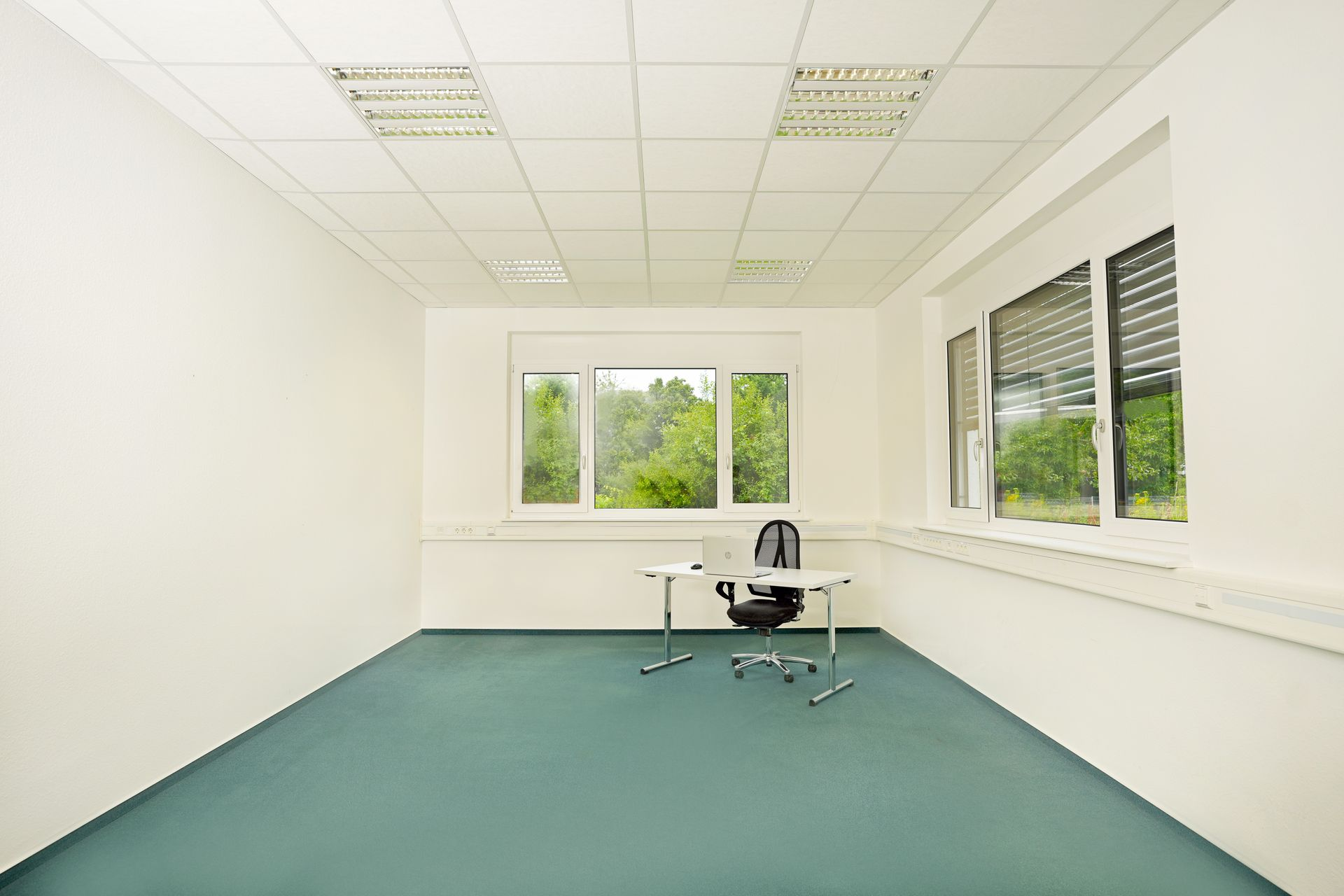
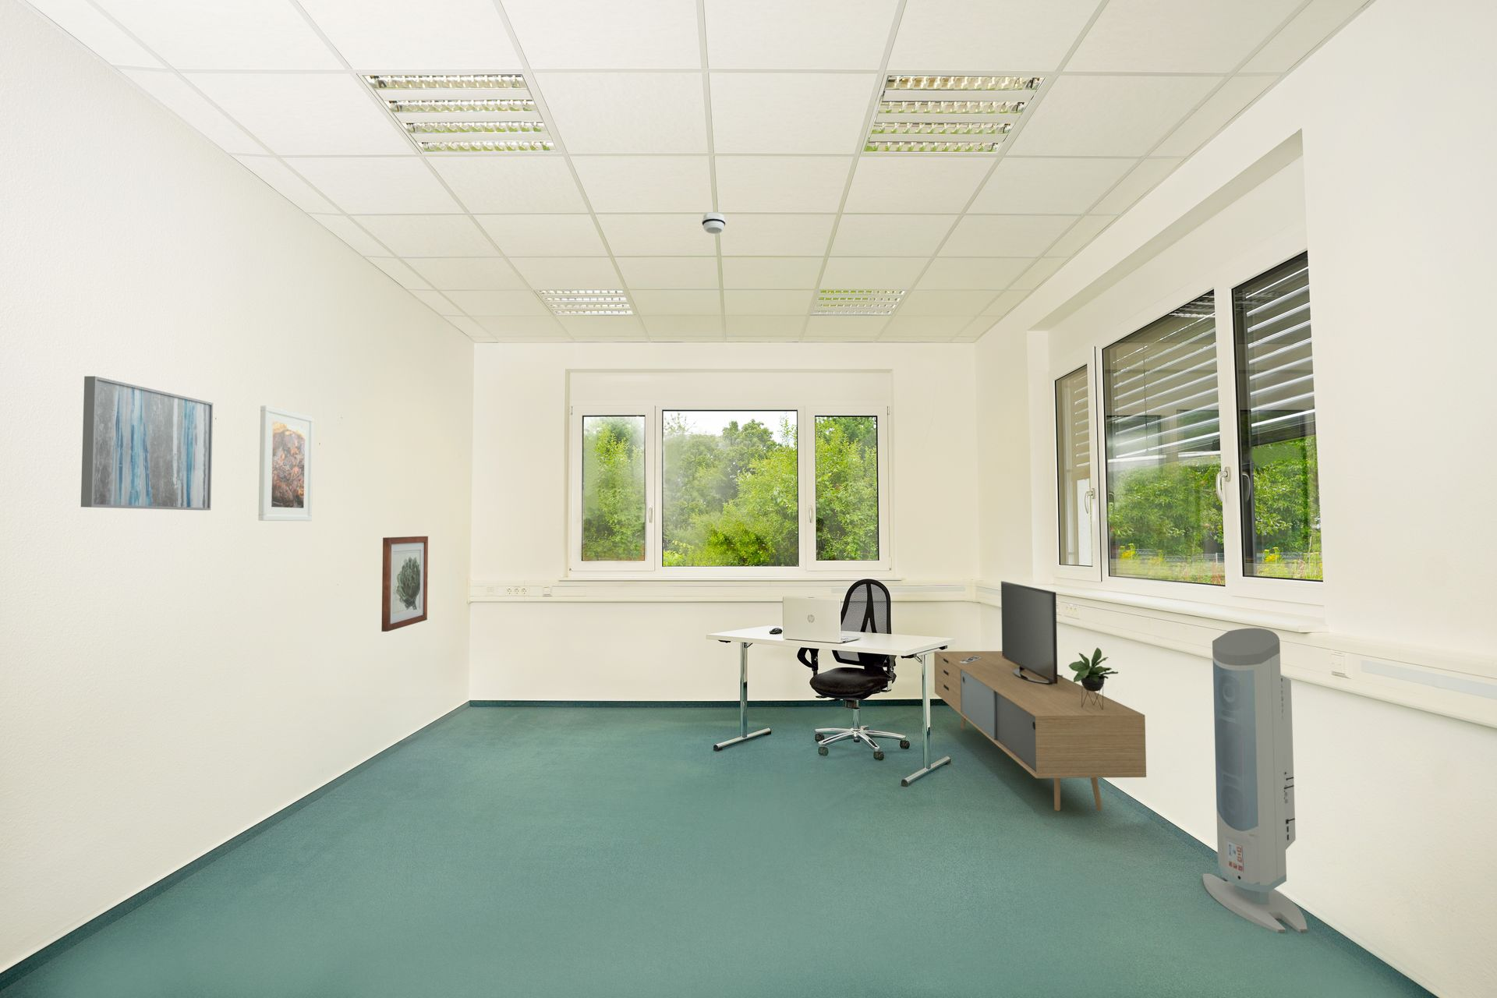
+ wall art [381,536,429,633]
+ wall art [80,375,214,510]
+ smoke detector [701,212,726,235]
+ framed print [258,404,314,521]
+ media console [933,580,1147,812]
+ air purifier [1202,627,1309,933]
